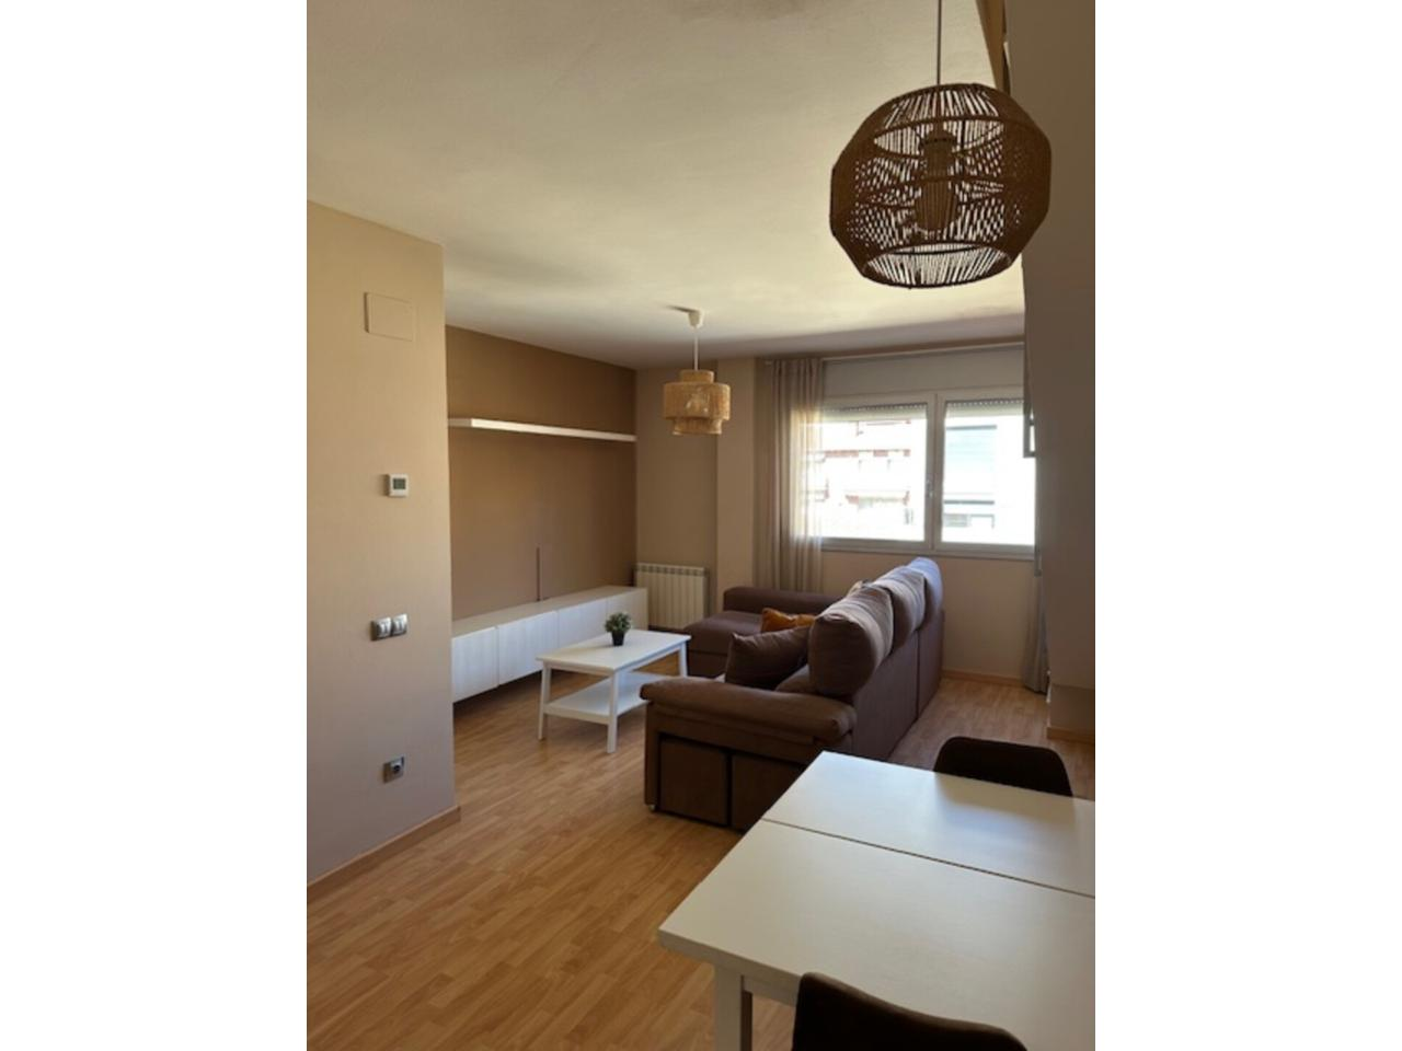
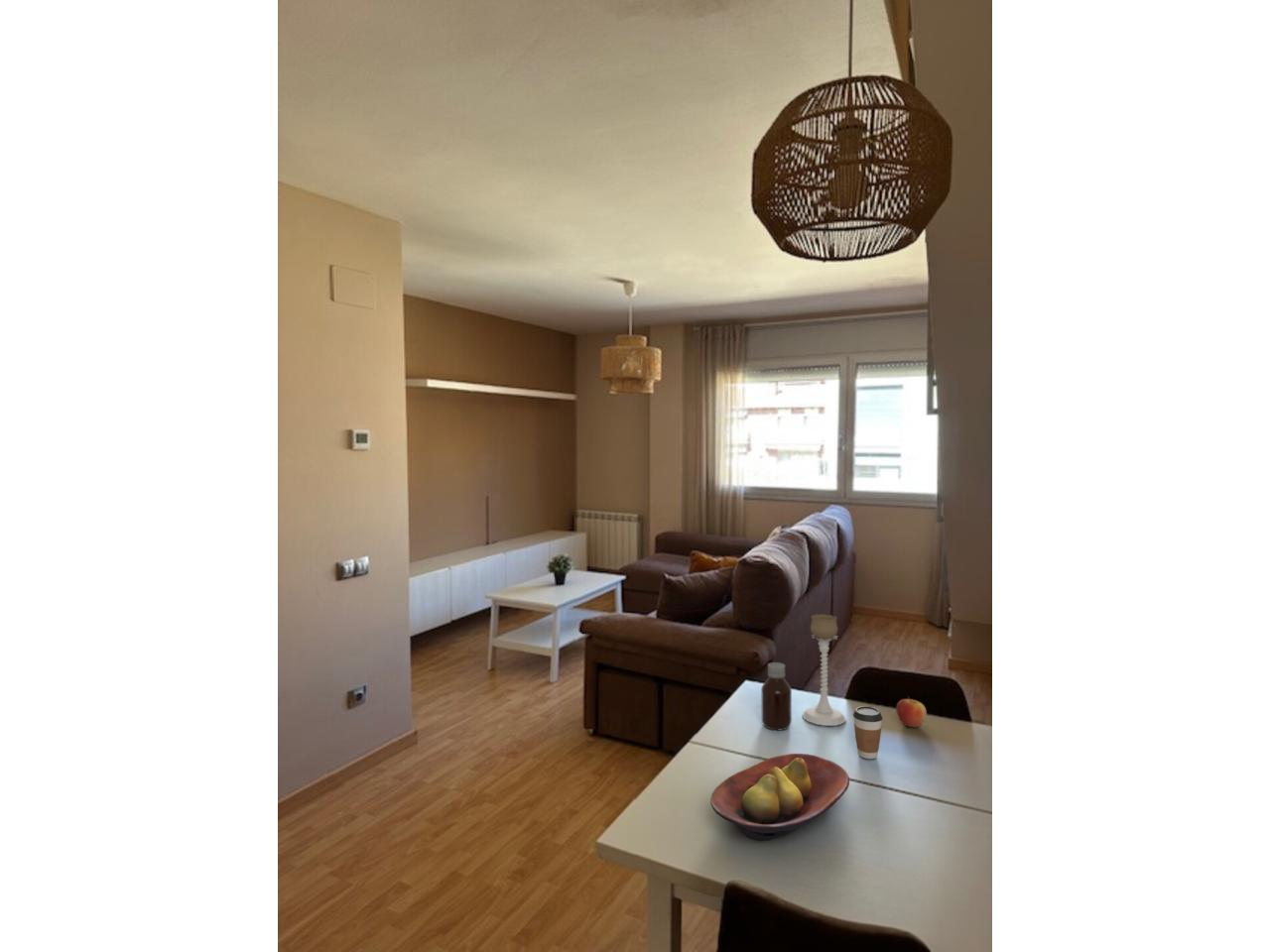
+ candle holder [802,613,847,727]
+ bottle [760,661,793,731]
+ fruit bowl [709,753,850,841]
+ coffee cup [852,705,883,760]
+ apple [895,695,928,728]
